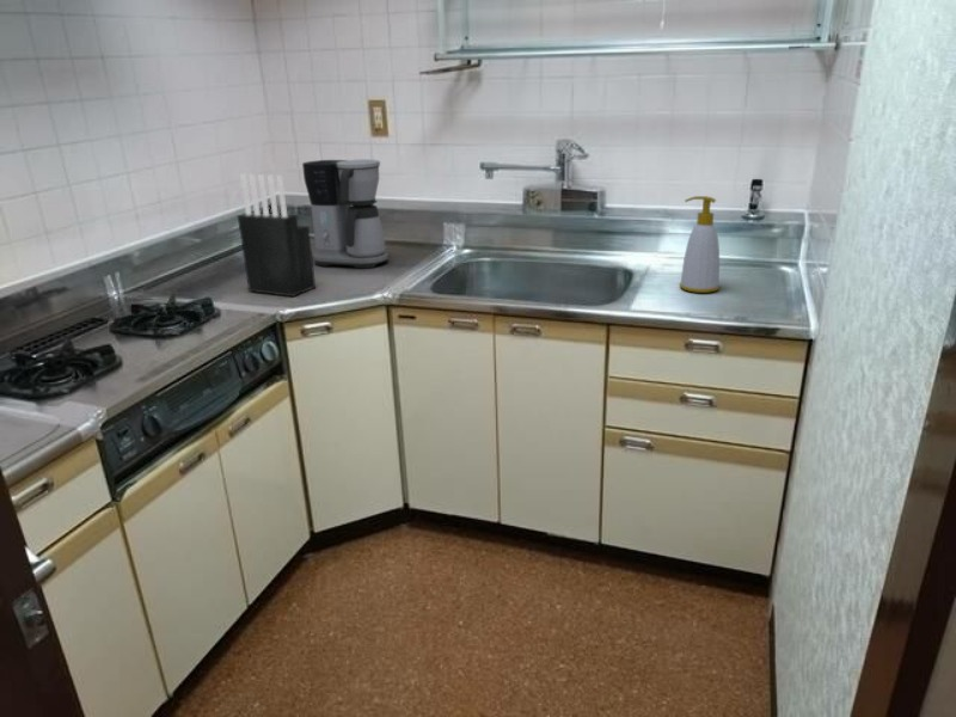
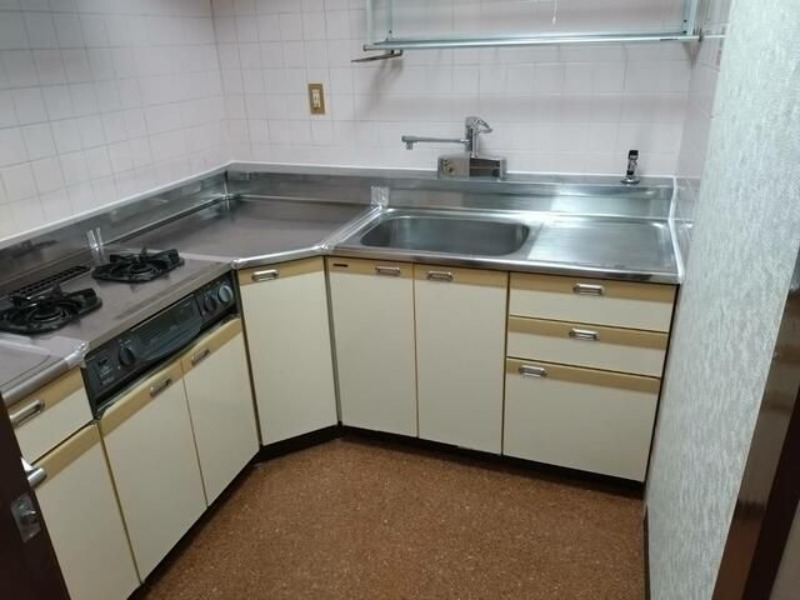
- soap bottle [679,195,721,294]
- knife block [237,173,317,298]
- coffee maker [301,158,390,269]
